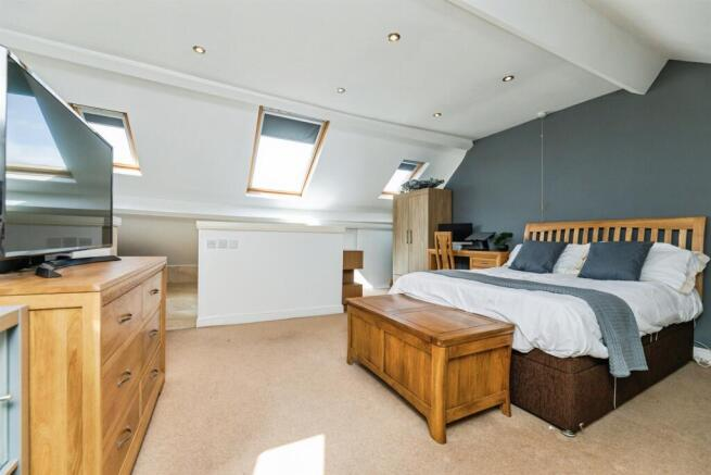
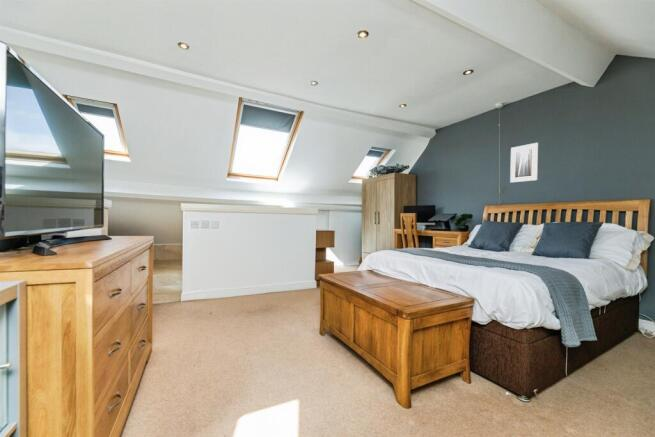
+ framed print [509,142,539,184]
